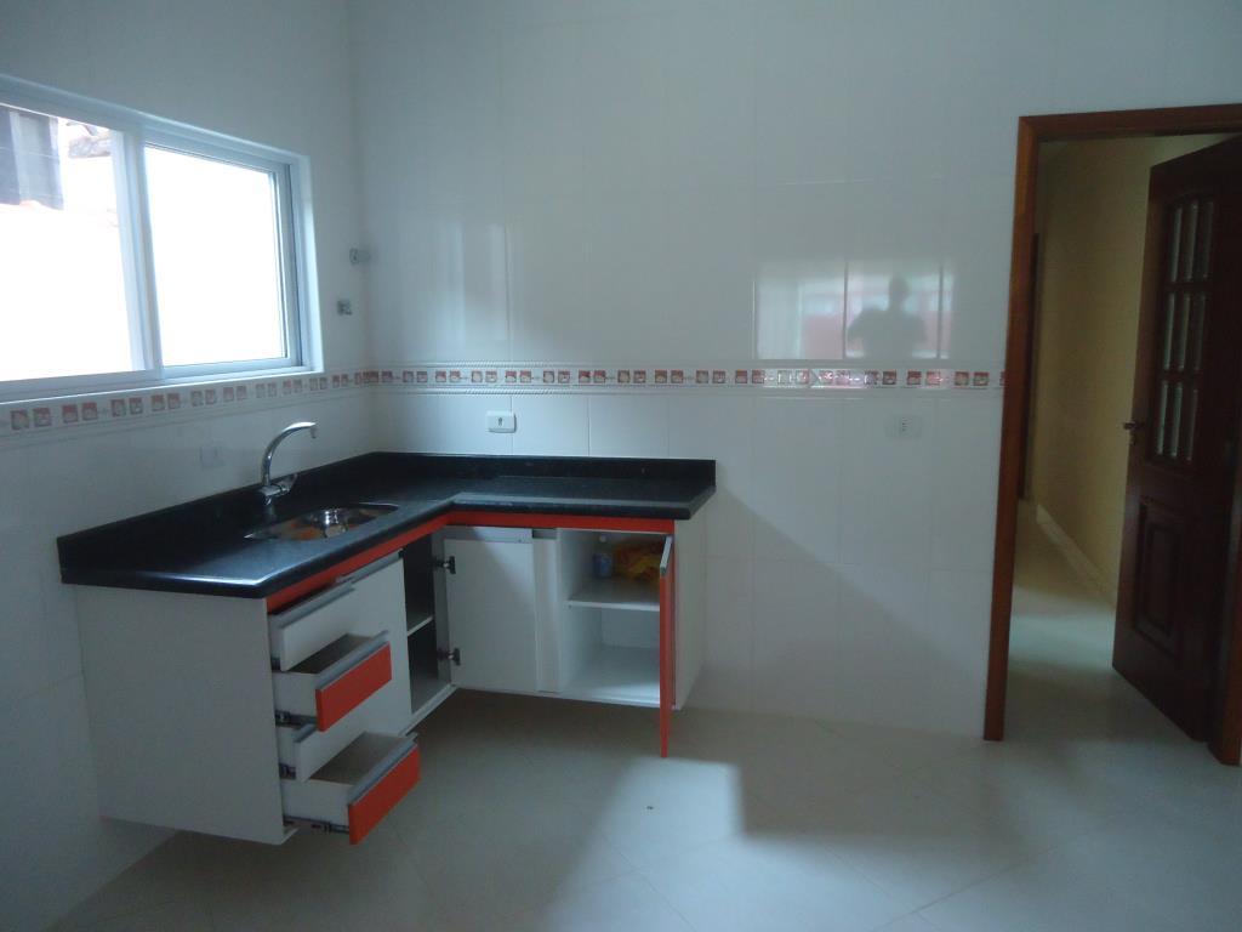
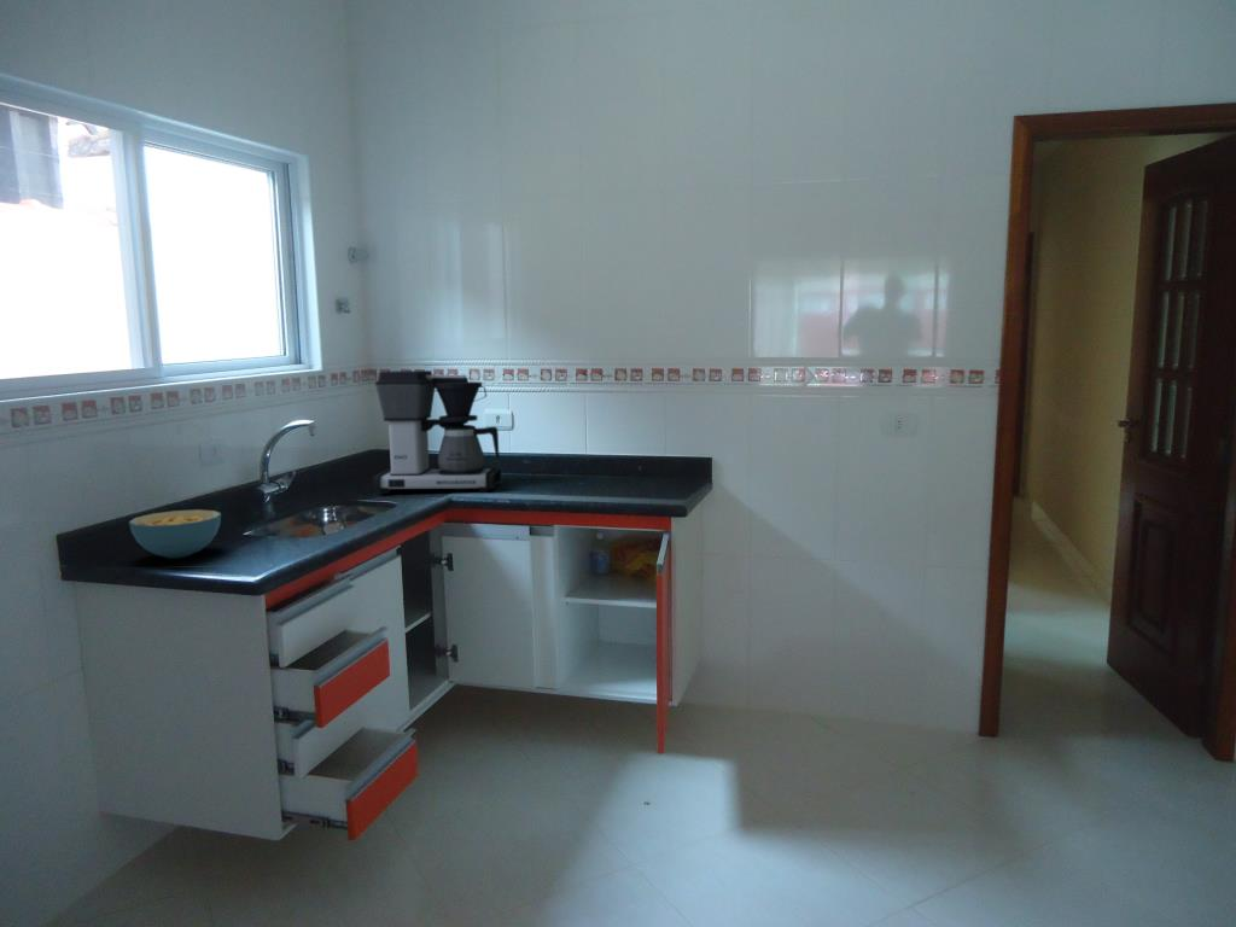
+ cereal bowl [128,508,222,560]
+ coffee maker [372,369,502,495]
